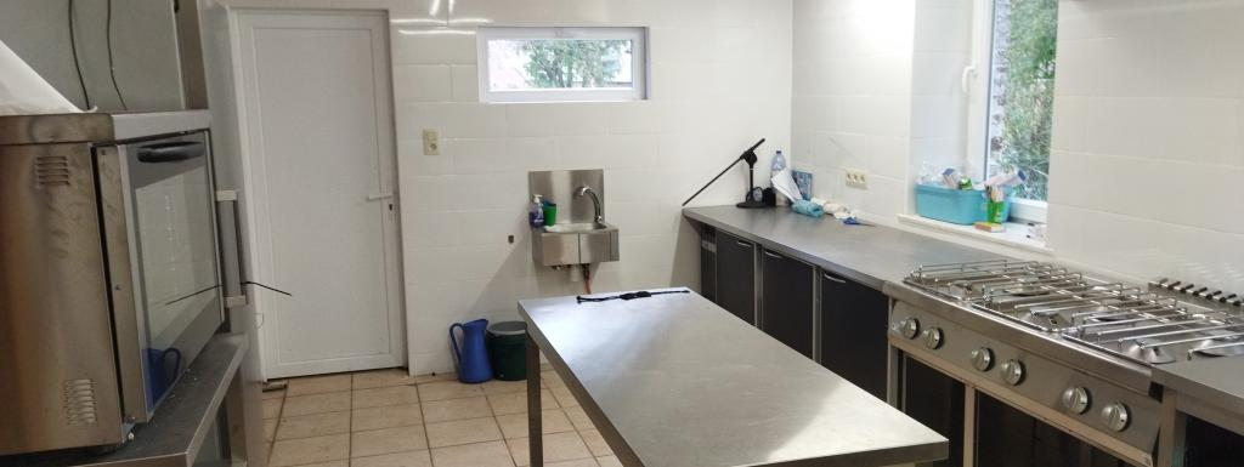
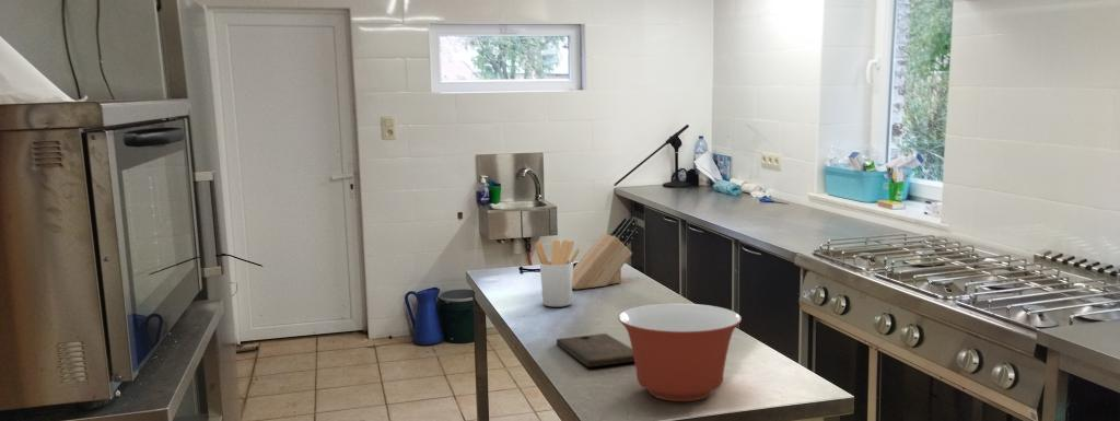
+ knife block [572,217,640,291]
+ cutting board [556,332,634,369]
+ utensil holder [534,239,581,307]
+ mixing bowl [617,302,743,402]
